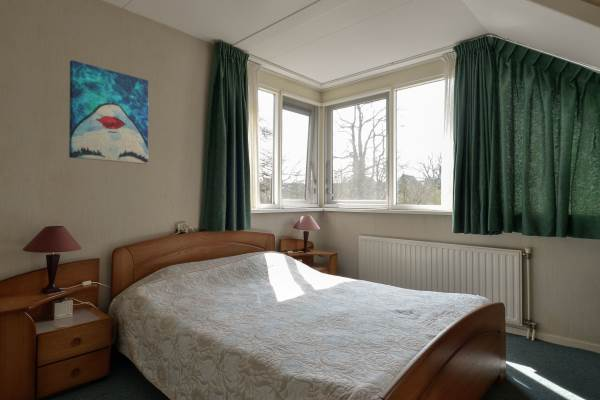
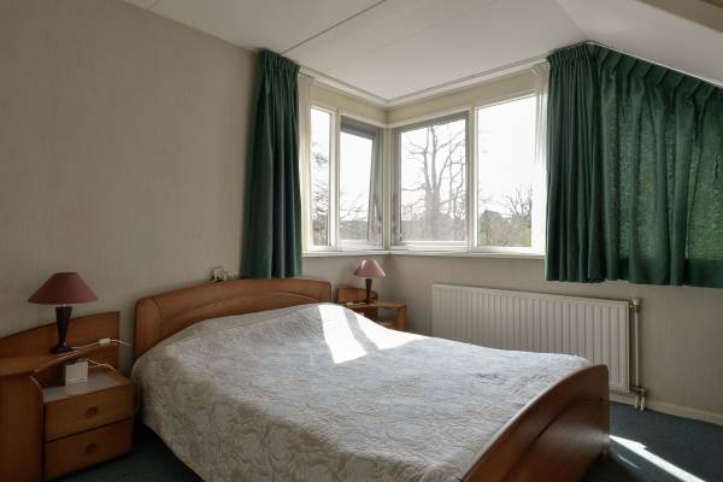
- wall art [68,59,149,165]
